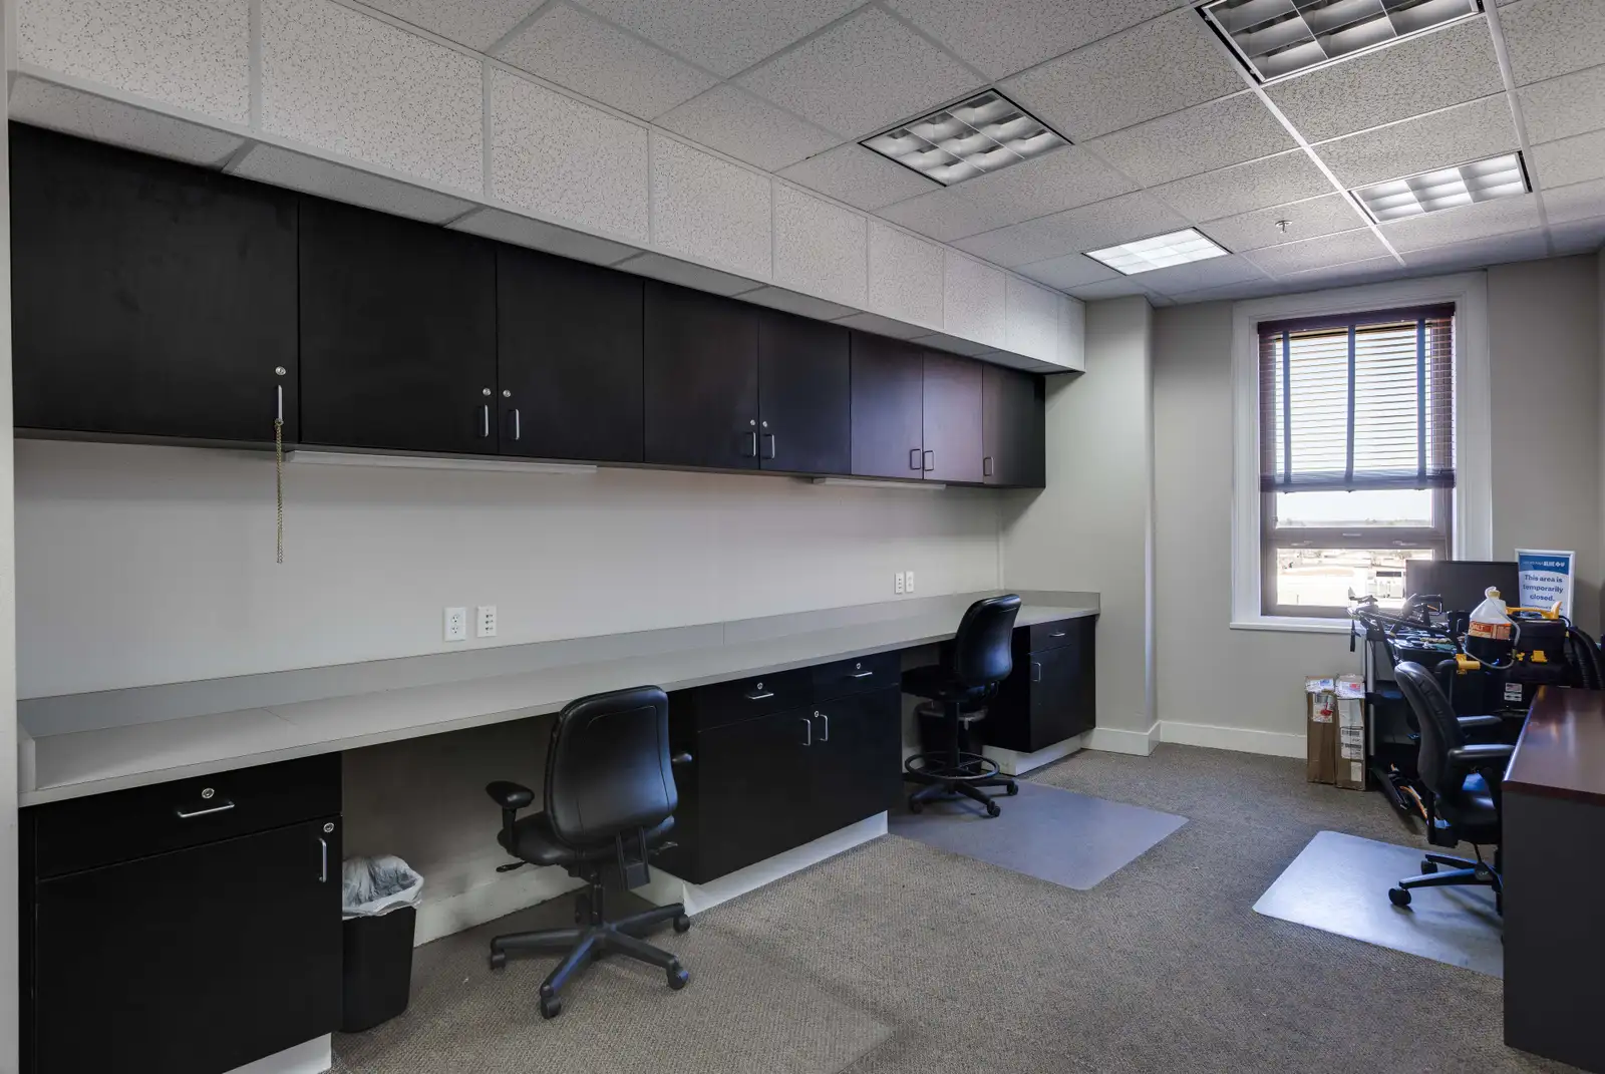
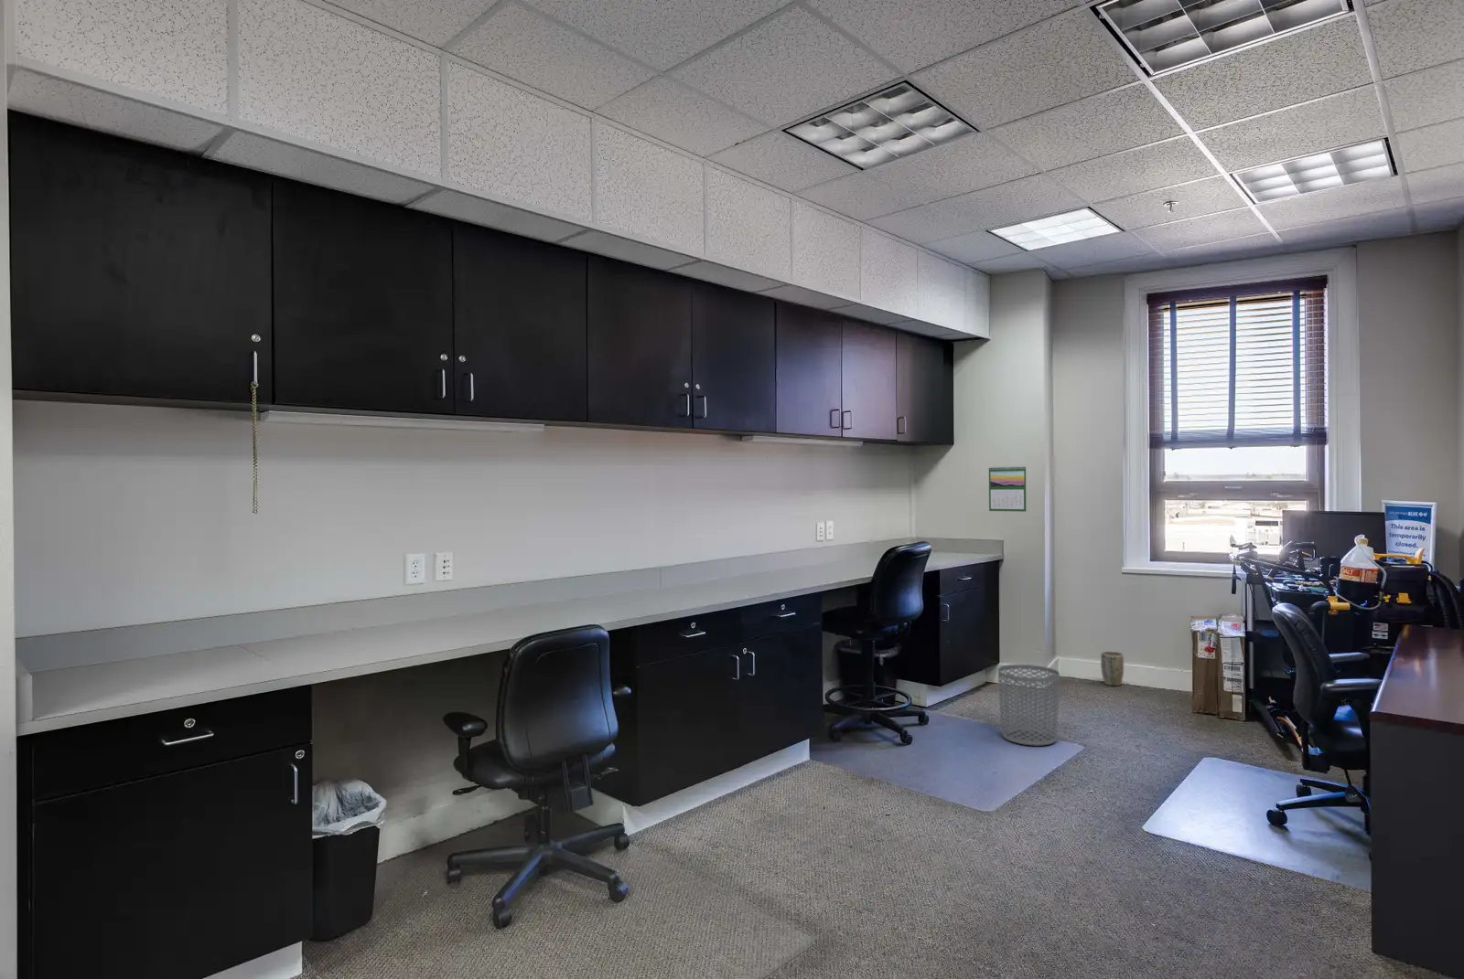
+ plant pot [1100,650,1125,686]
+ calendar [988,464,1028,512]
+ waste bin [997,663,1061,747]
